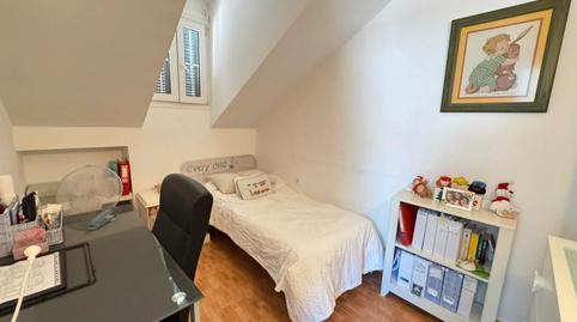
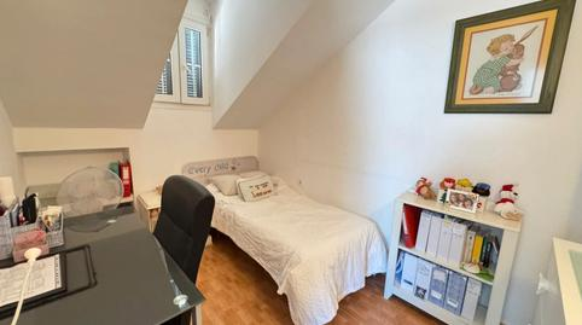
- stapler [87,208,116,231]
